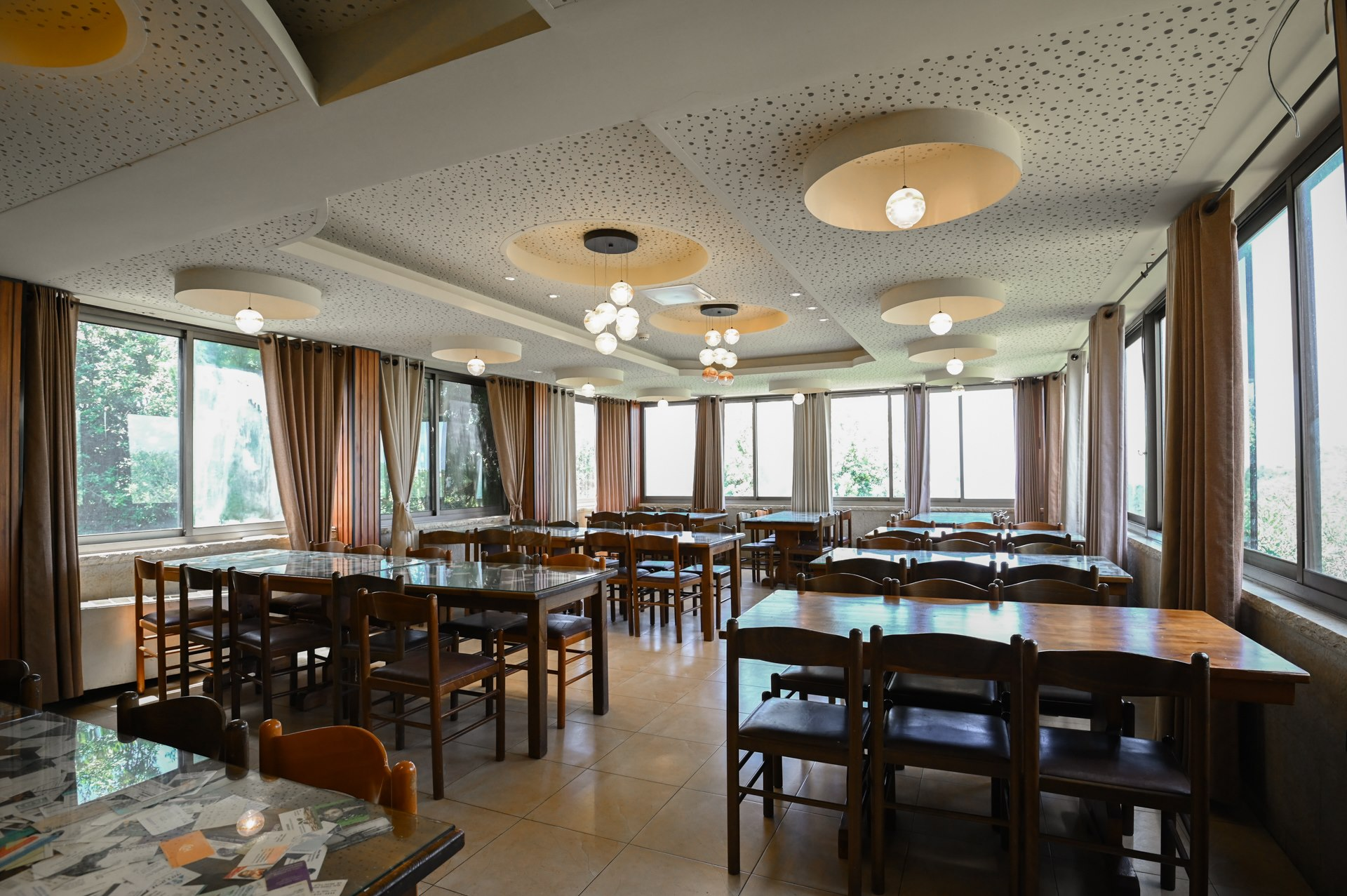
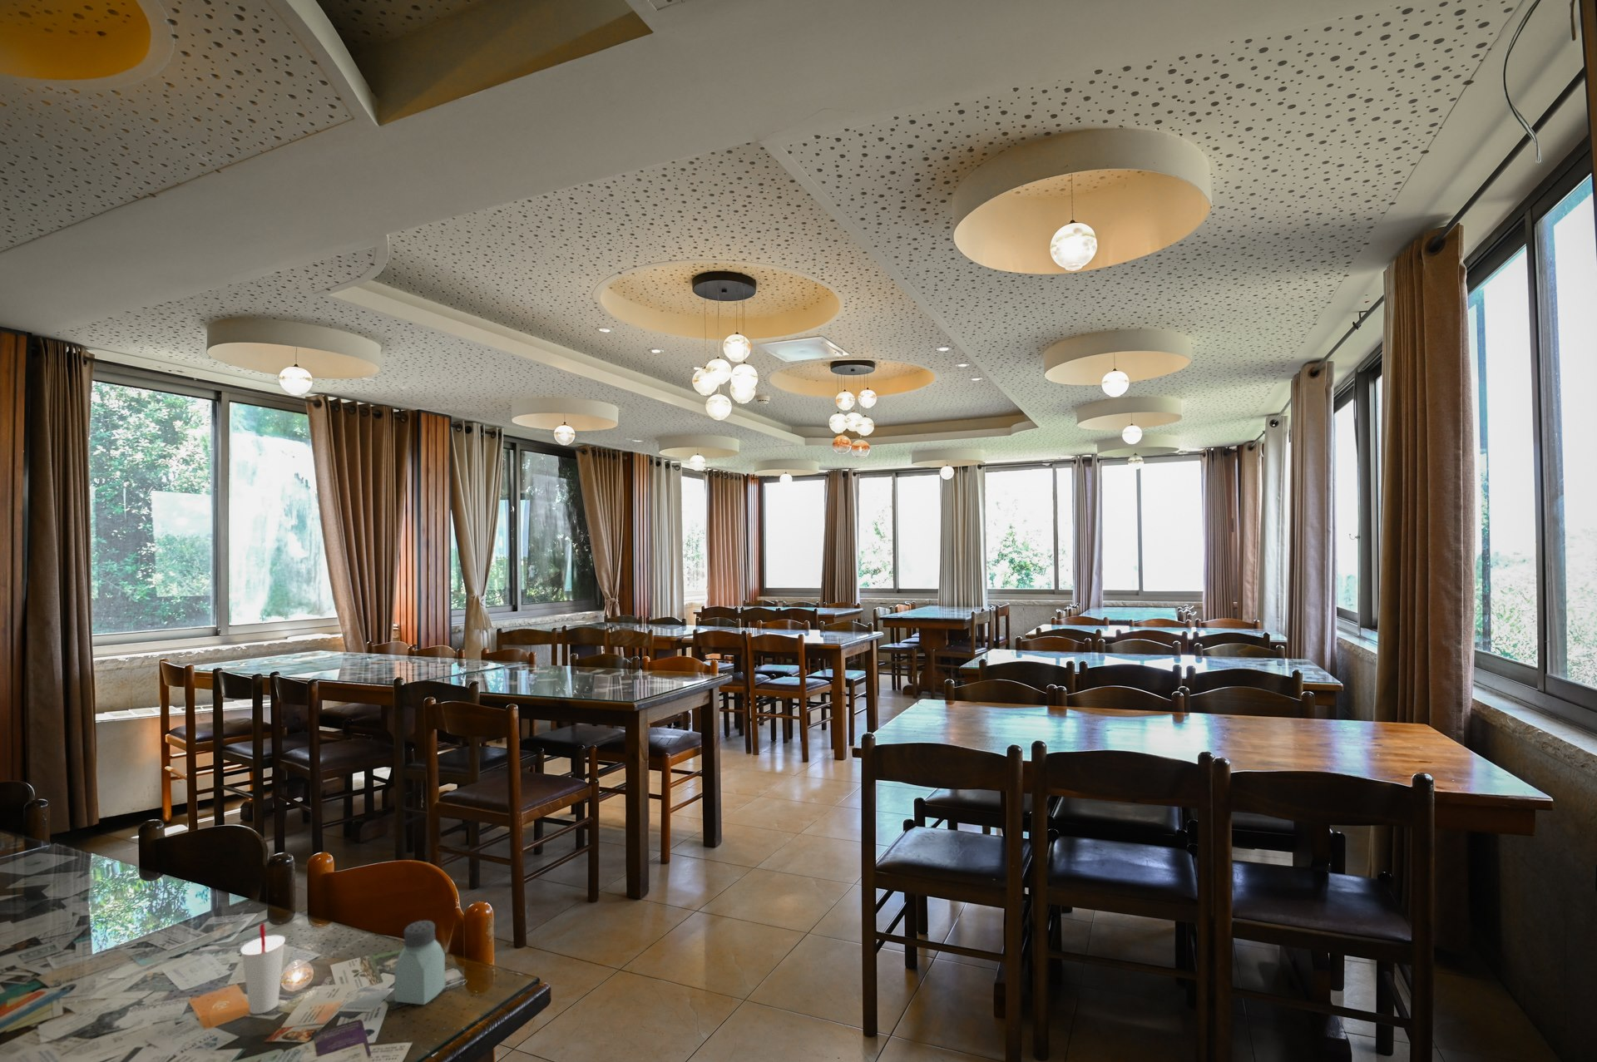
+ cup [239,922,286,1015]
+ saltshaker [394,920,446,1005]
